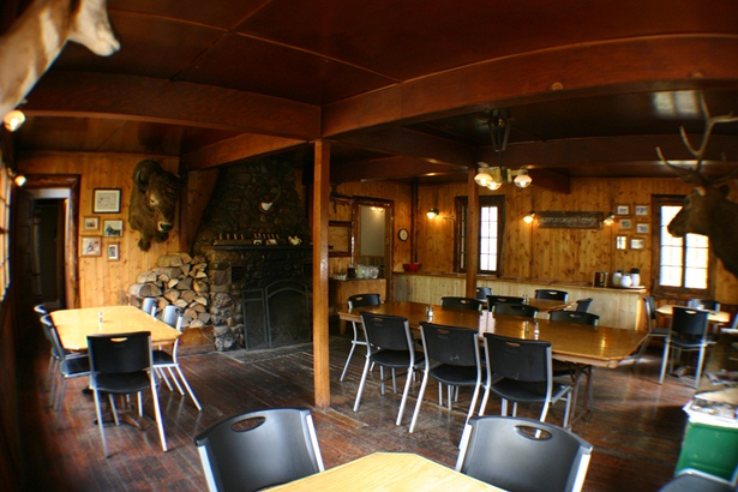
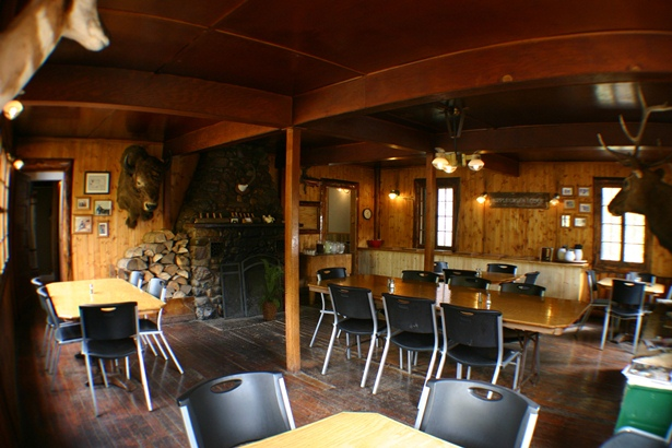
+ house plant [249,258,286,322]
